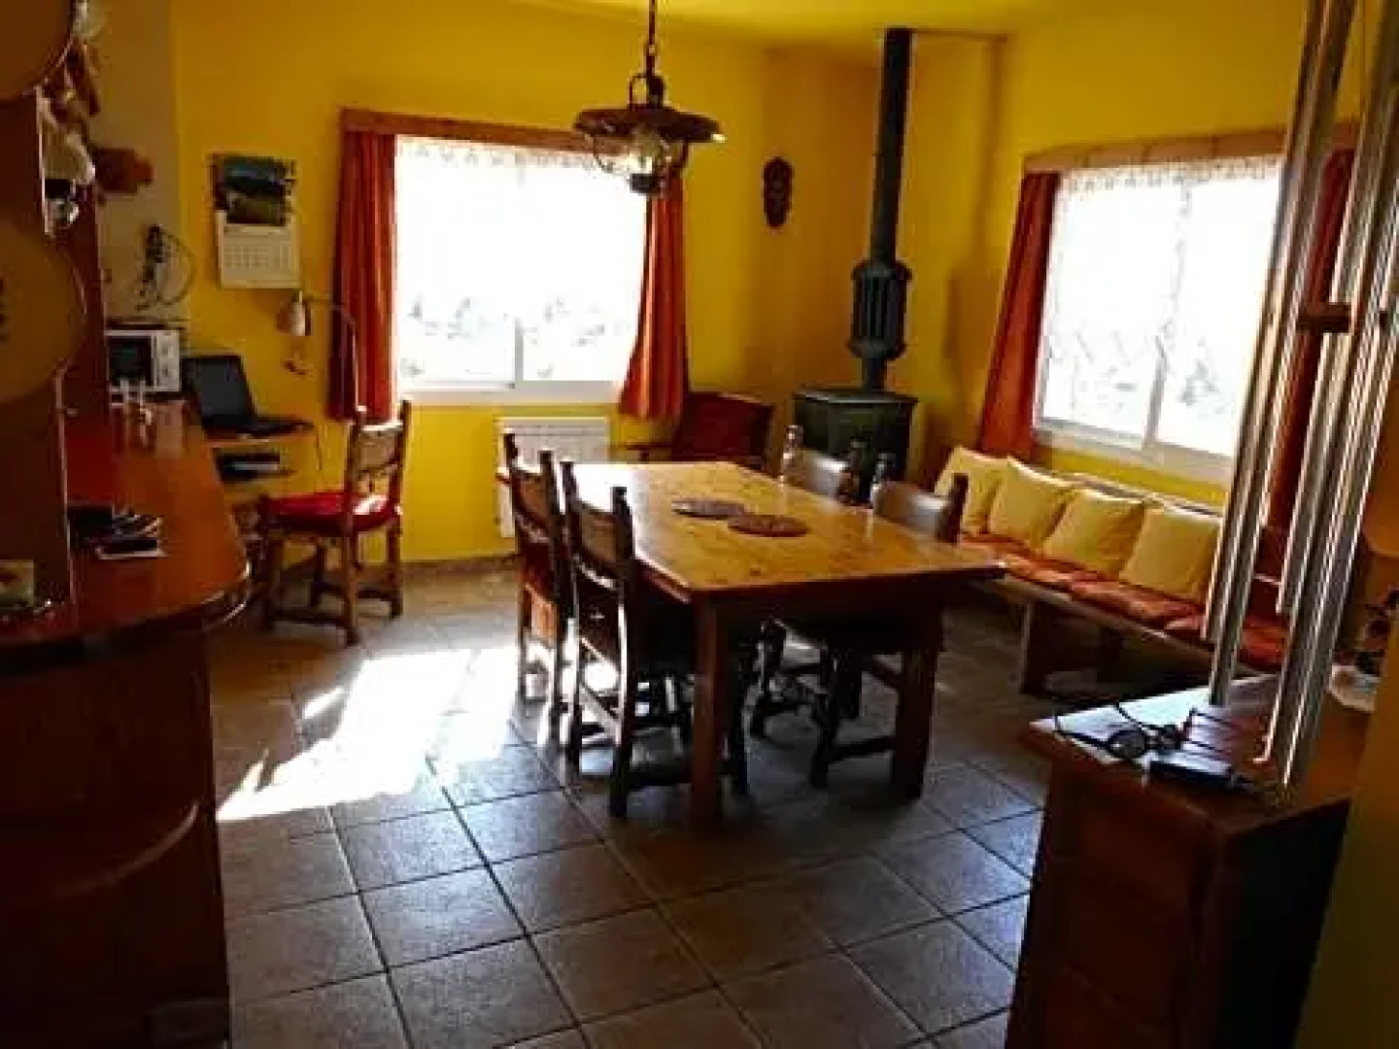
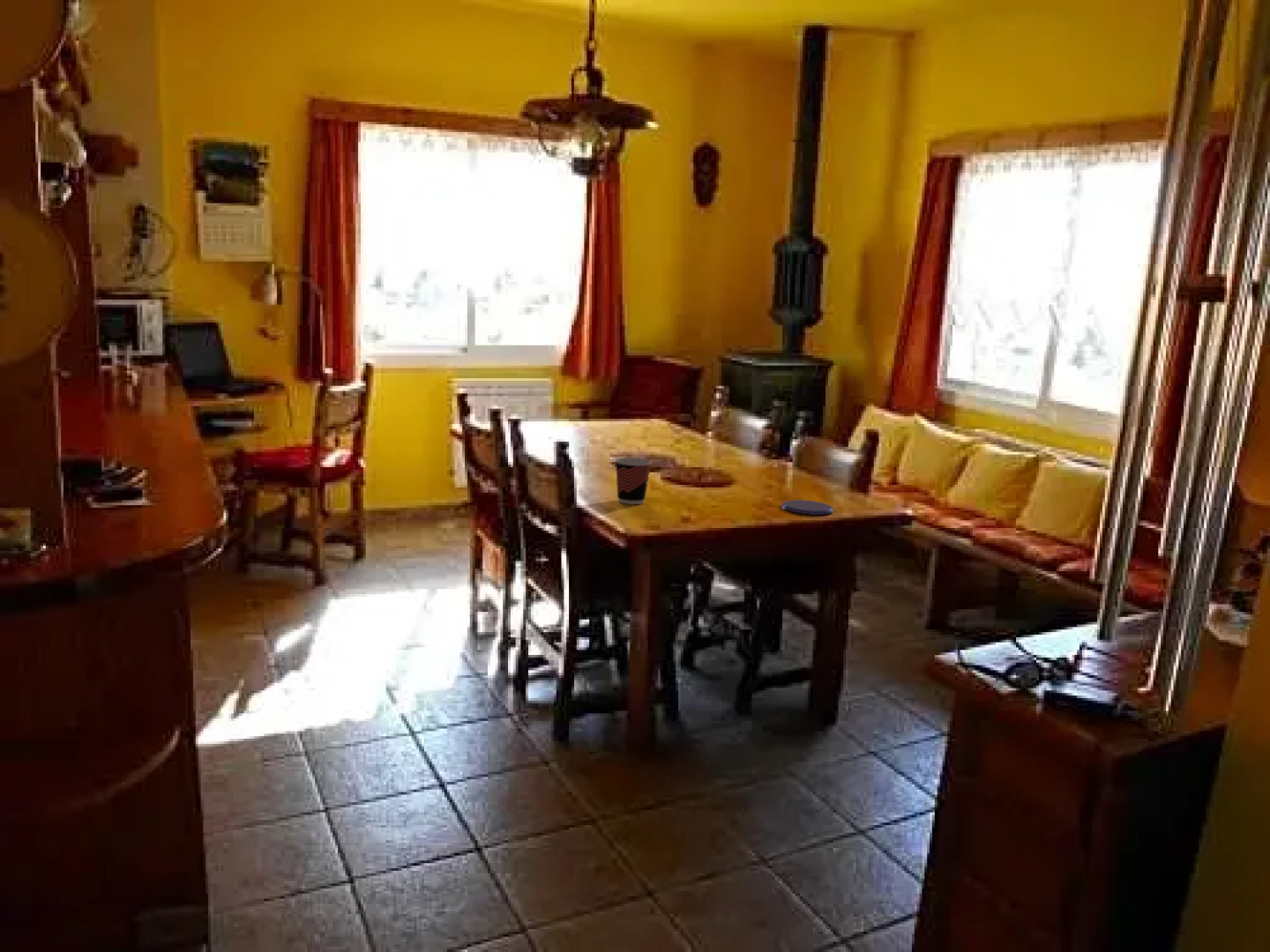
+ cup [614,457,653,505]
+ saucer [781,499,834,516]
